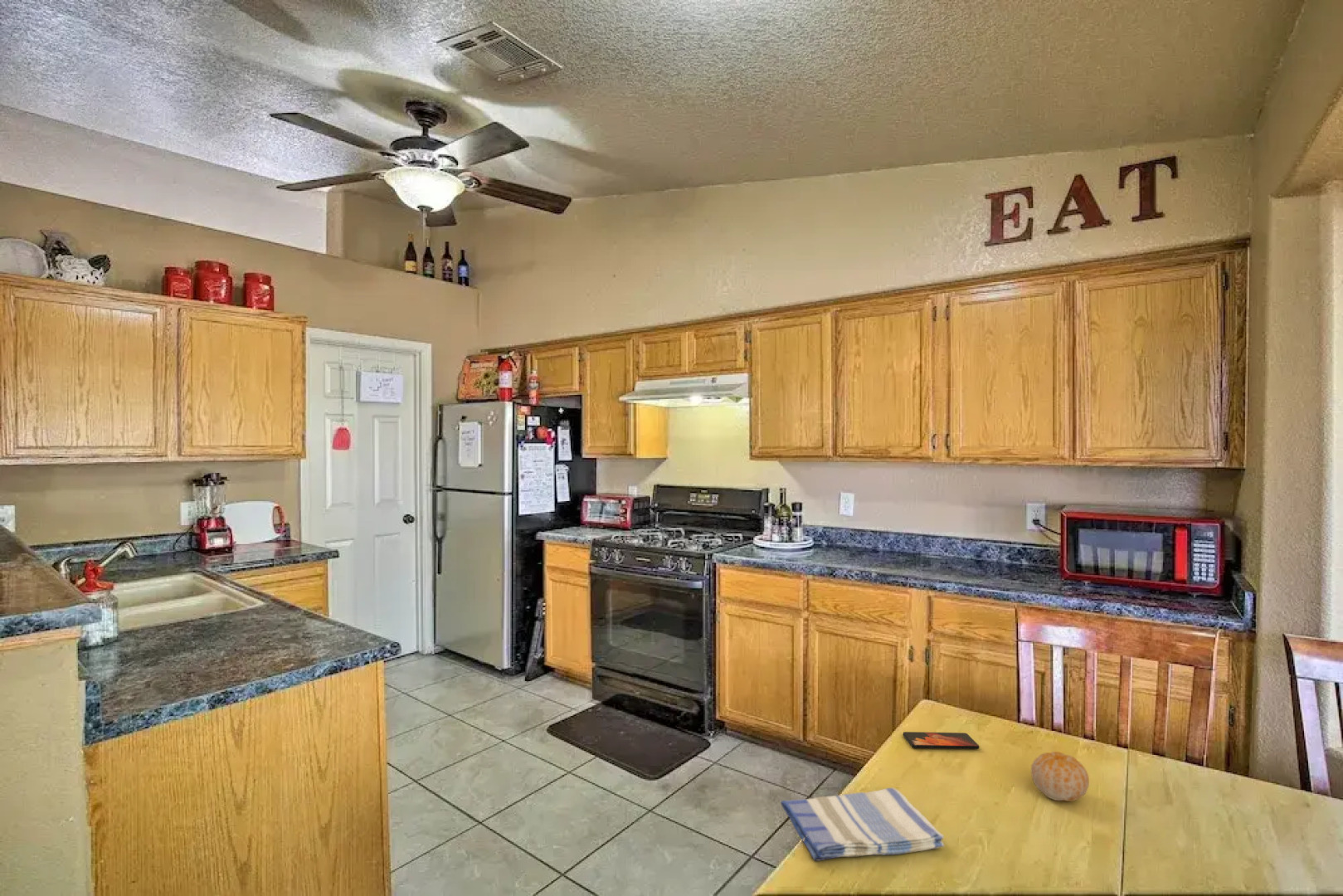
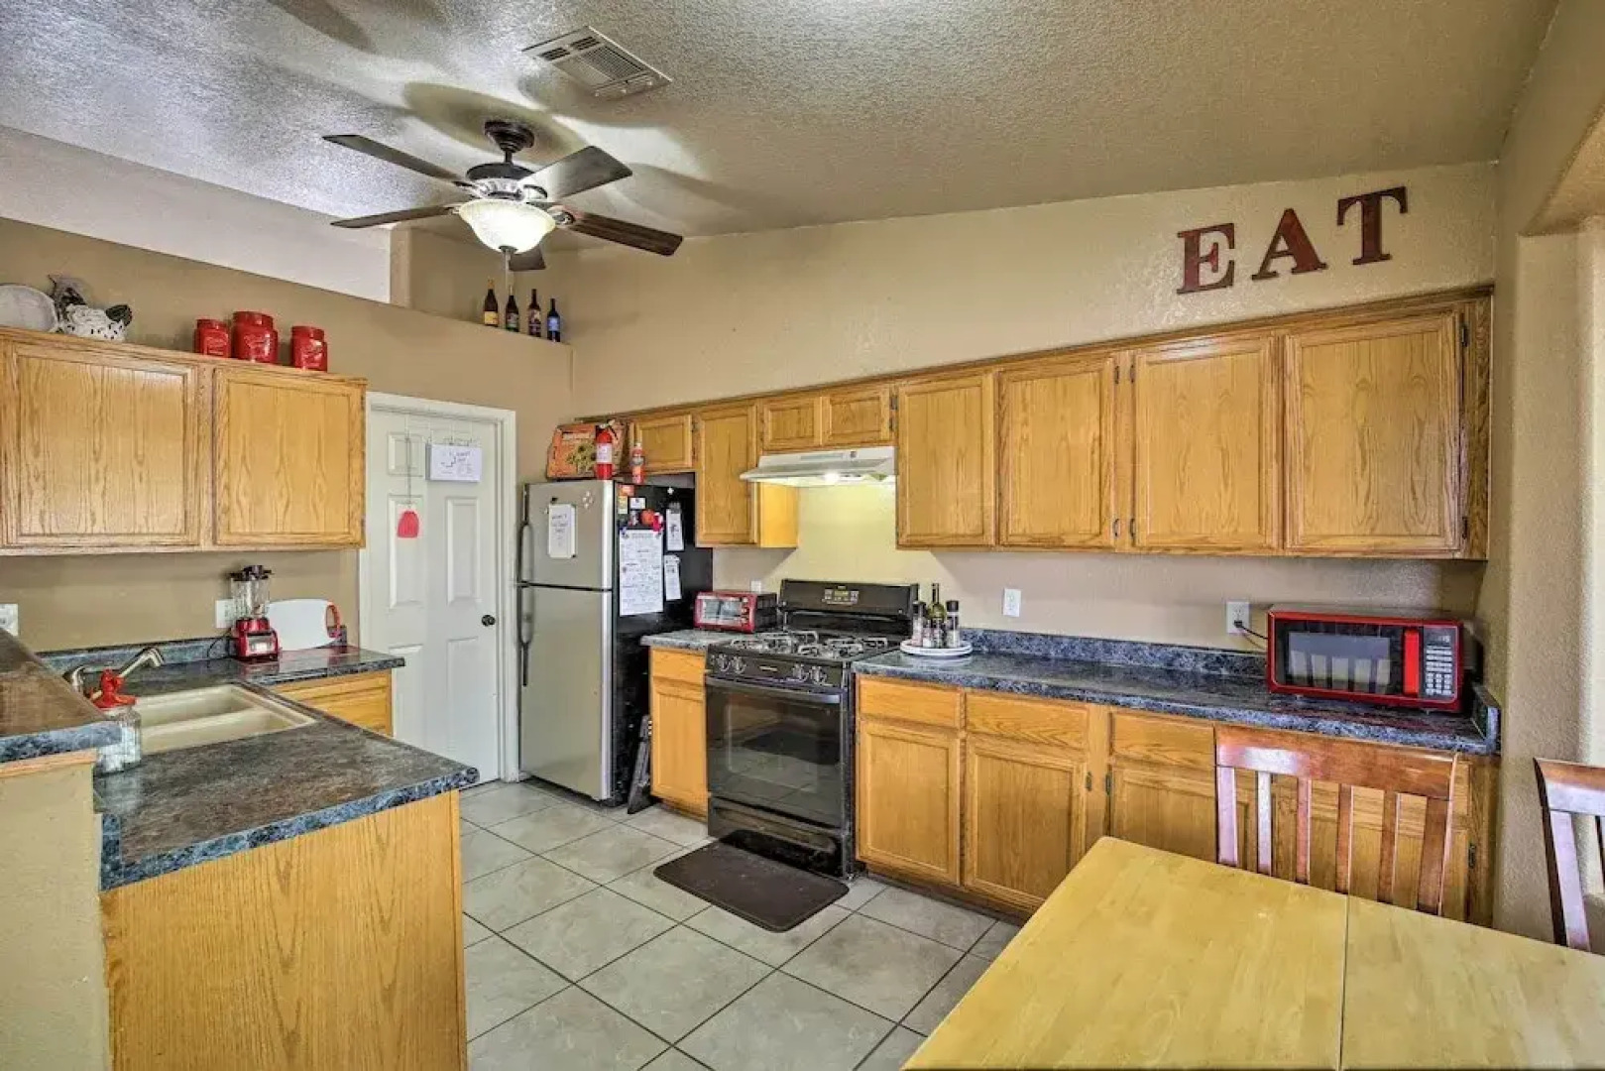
- smartphone [903,731,980,750]
- fruit [1030,751,1090,802]
- dish towel [780,787,945,861]
